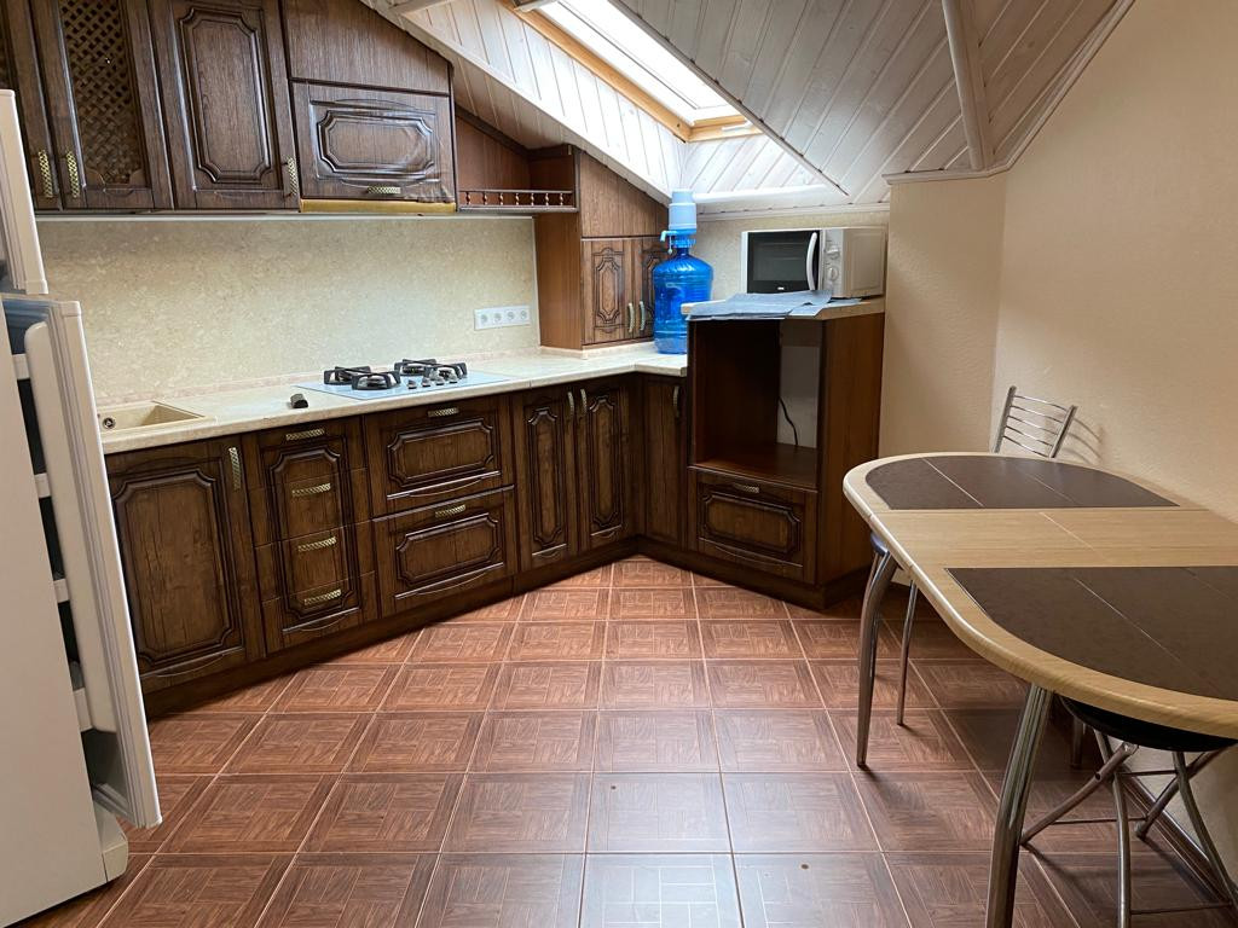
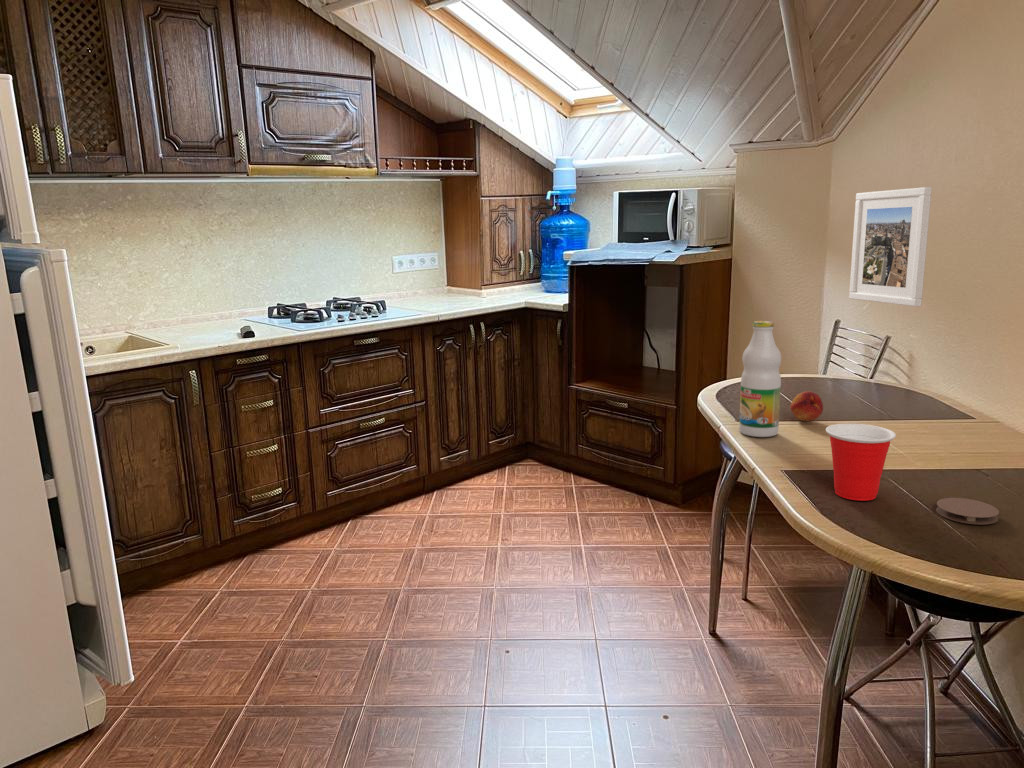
+ coaster [935,497,1000,526]
+ fruit [789,390,824,422]
+ cup [825,423,897,502]
+ bottle [738,320,782,438]
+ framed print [848,186,933,308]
